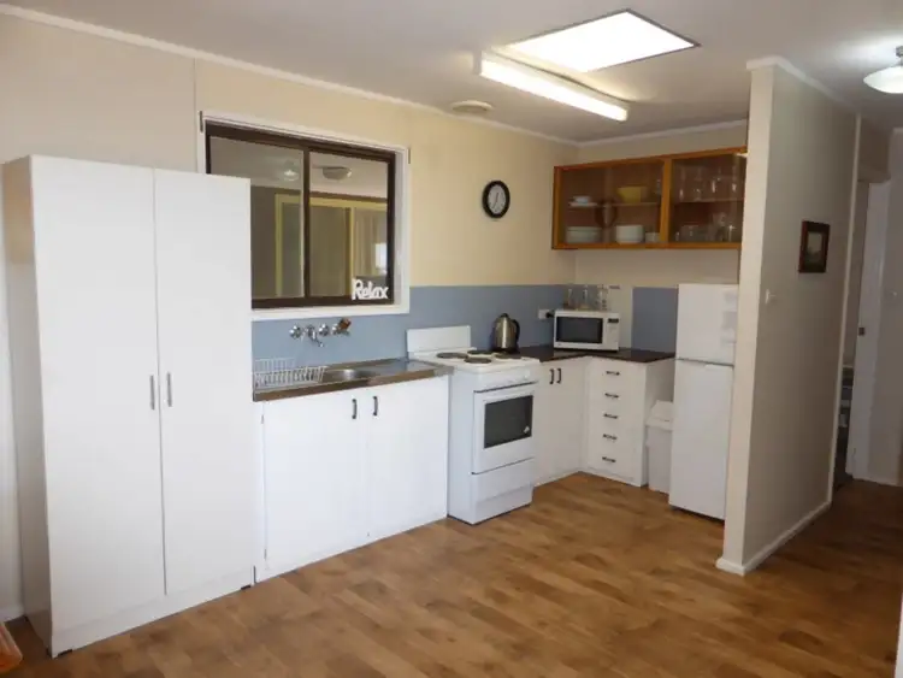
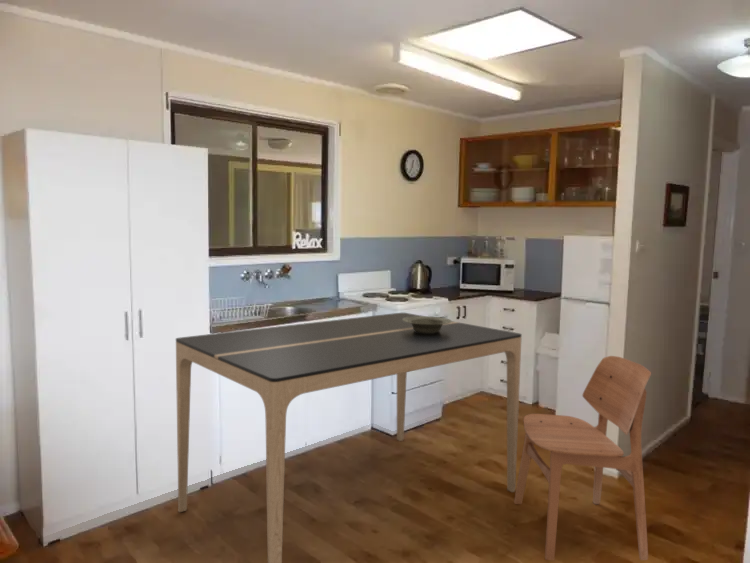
+ bowl [403,315,452,333]
+ dining table [175,312,523,563]
+ dining chair [513,355,652,561]
